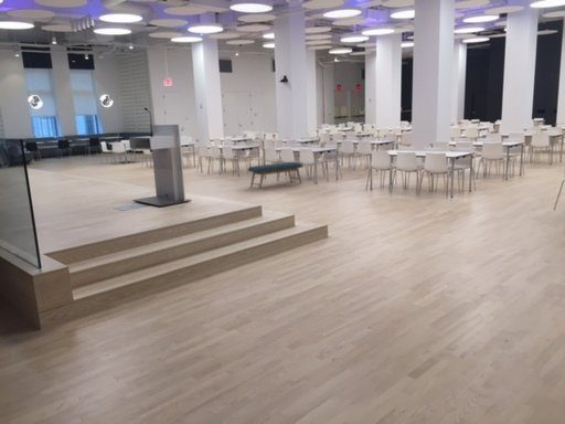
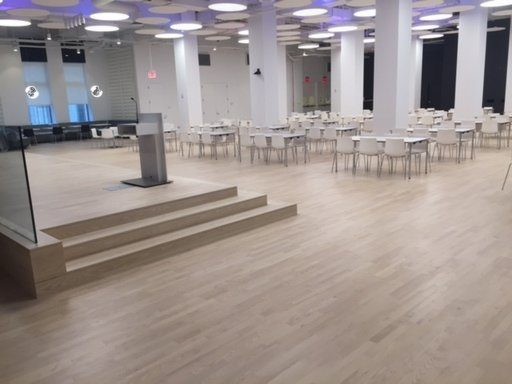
- bench [247,161,303,190]
